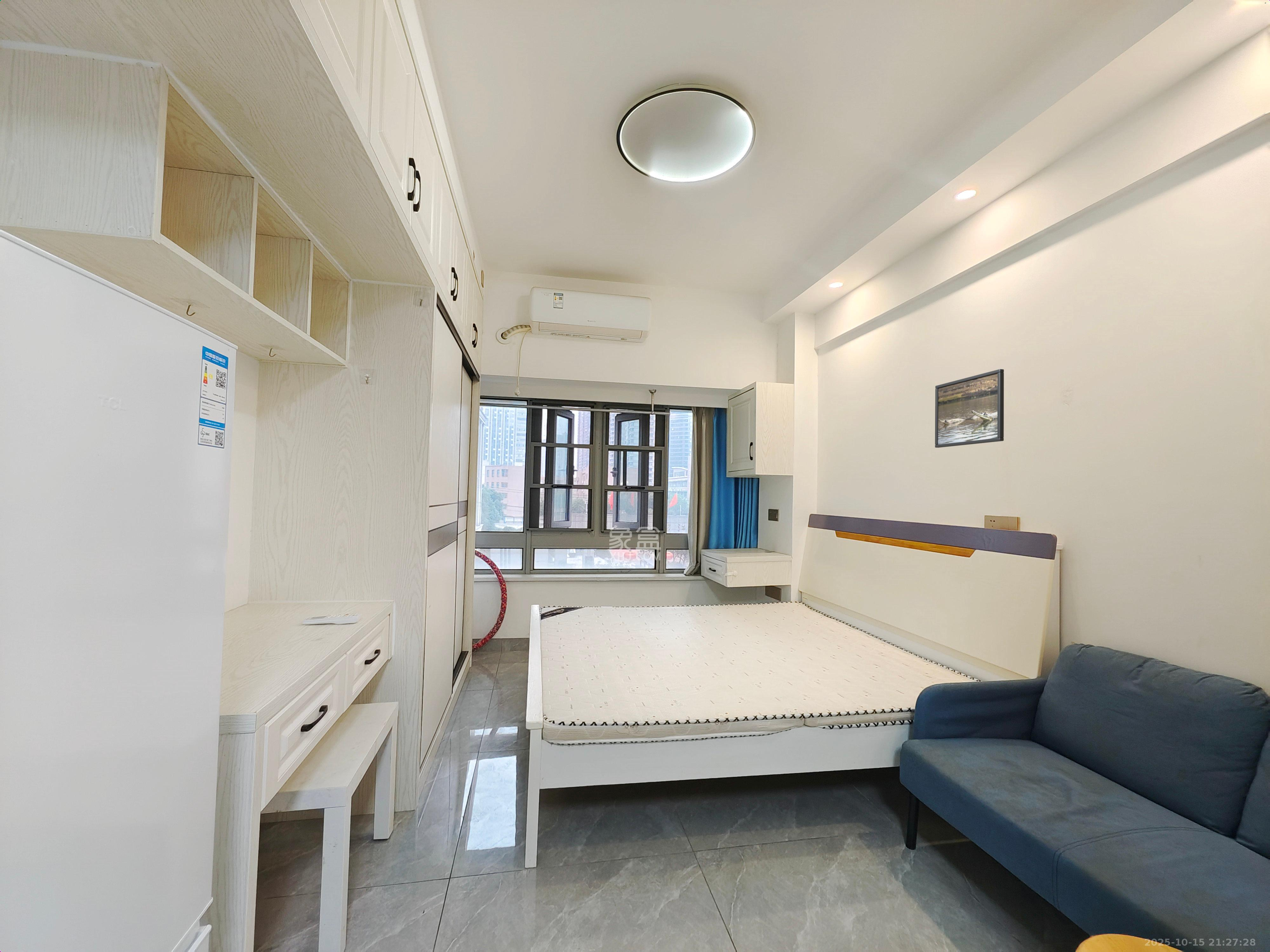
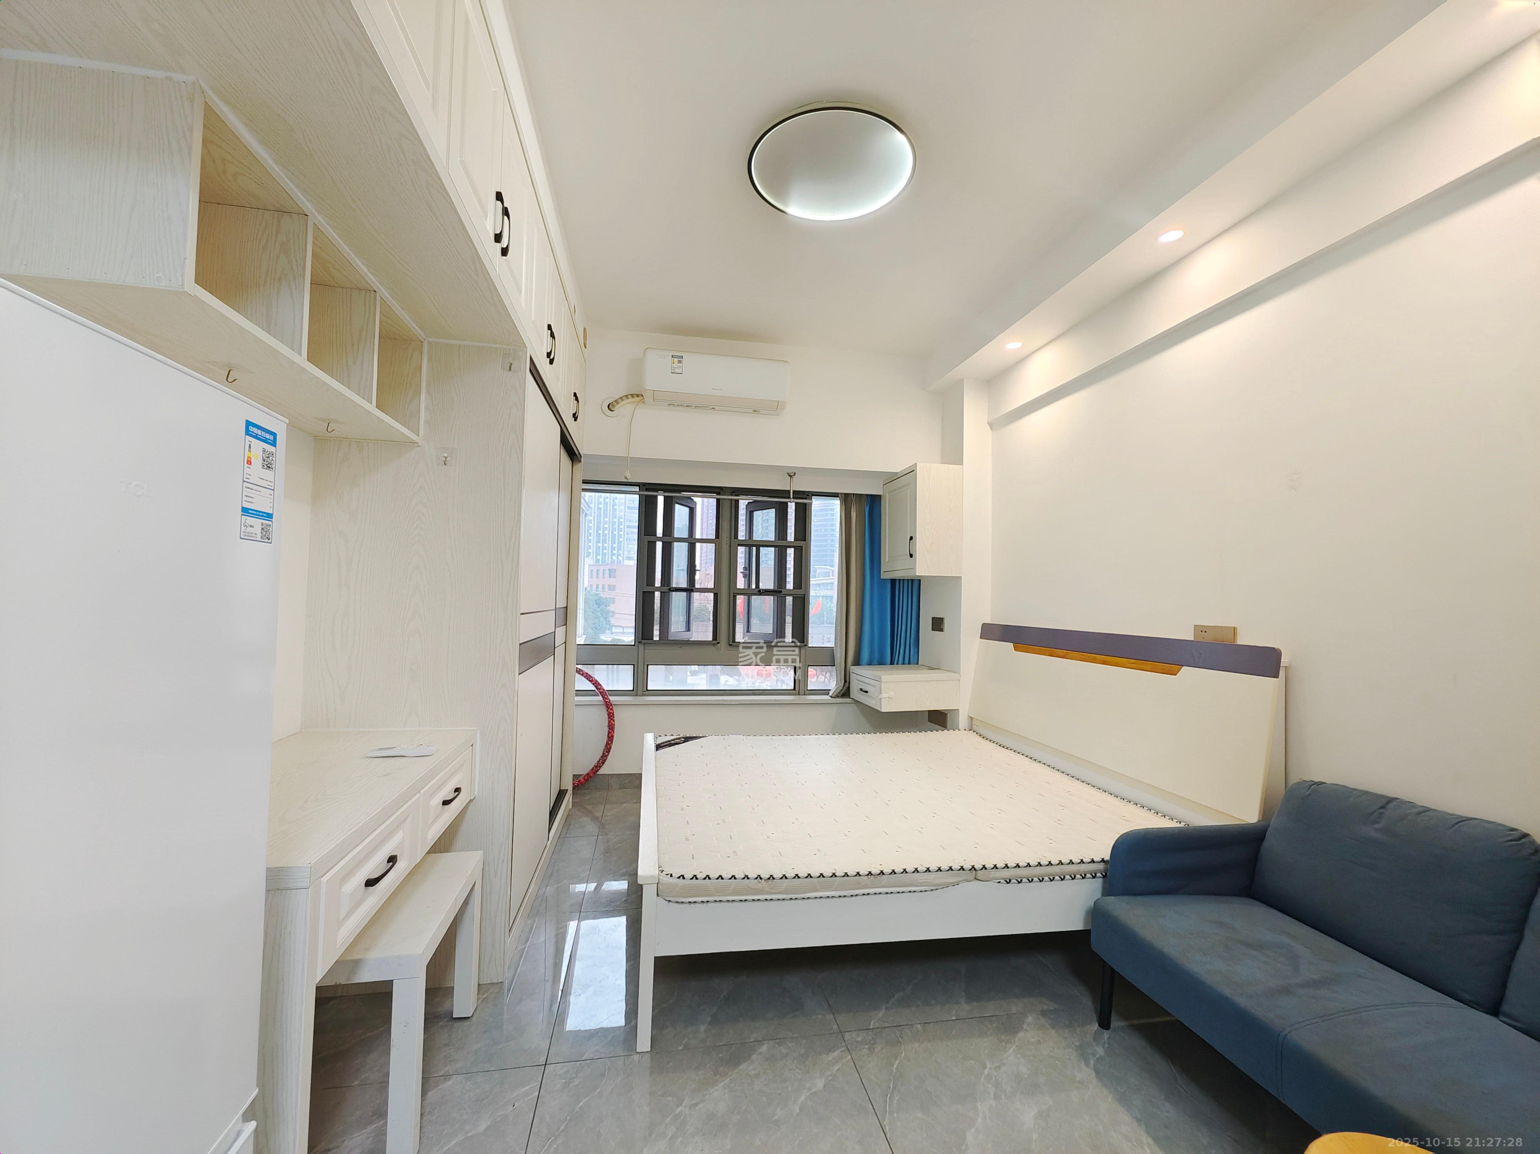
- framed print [935,369,1004,448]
